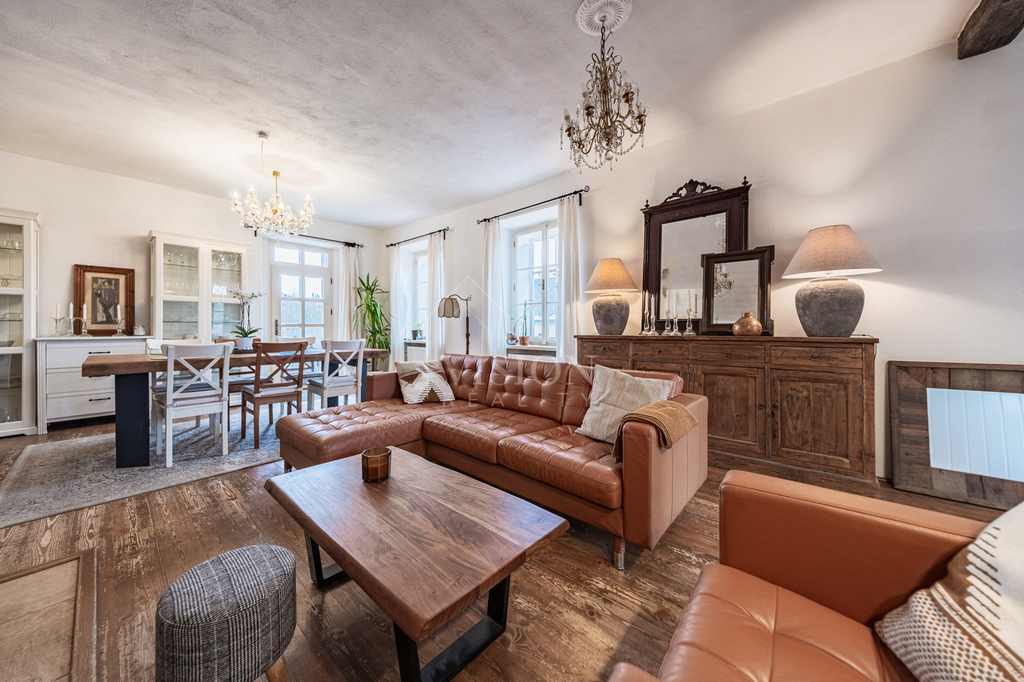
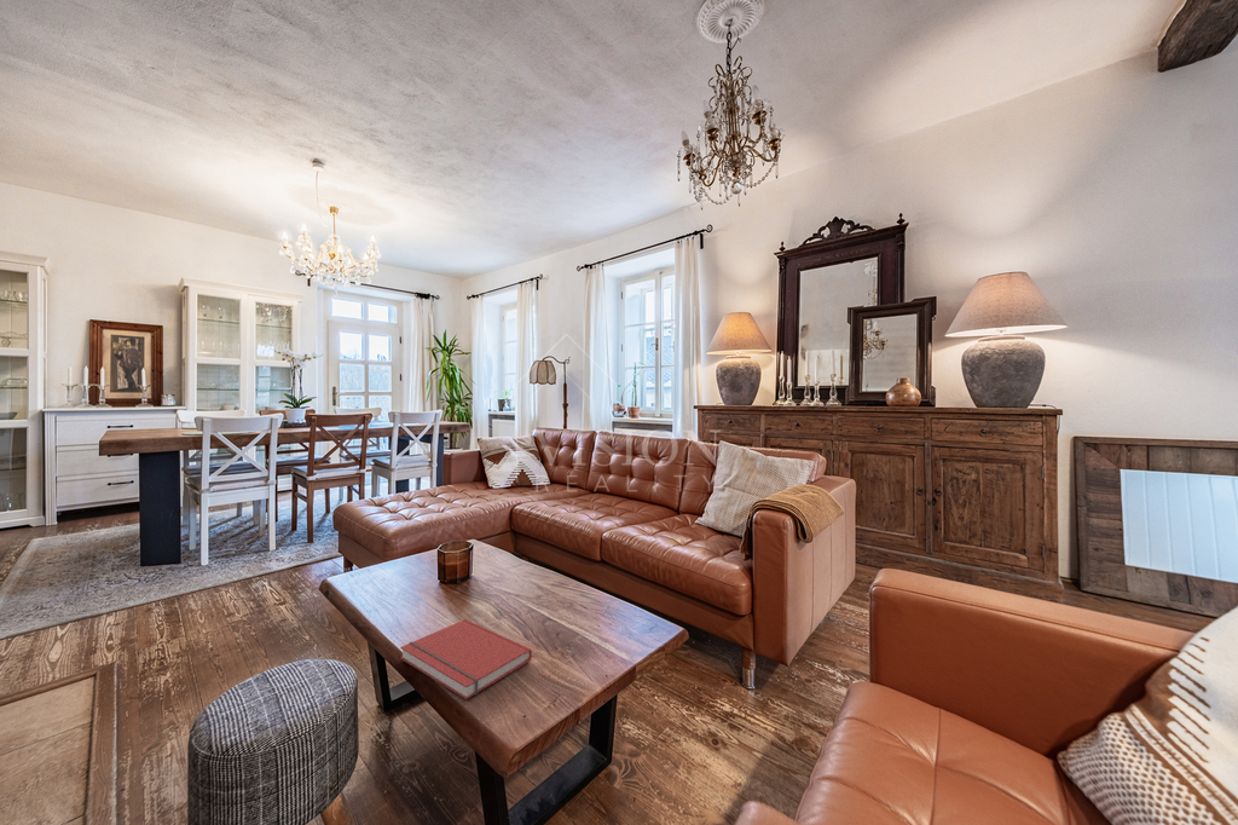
+ book [399,618,533,700]
